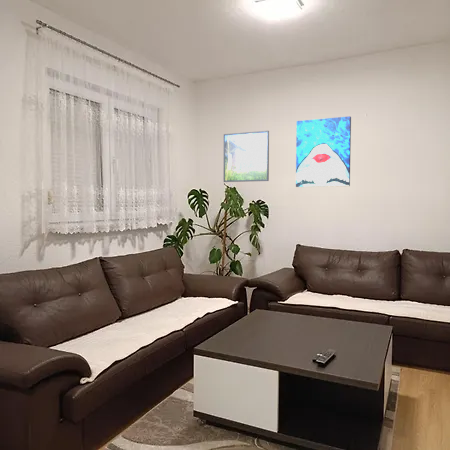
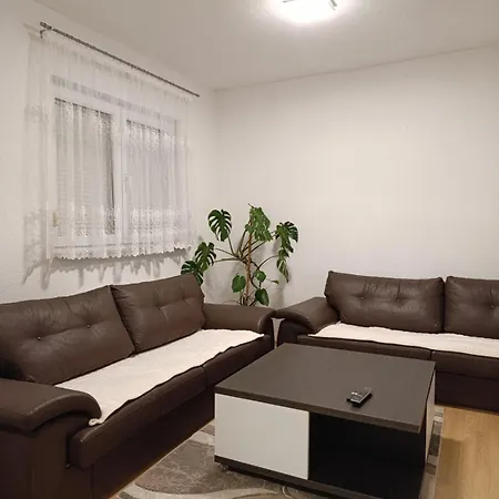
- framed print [223,130,270,183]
- wall art [295,115,352,188]
